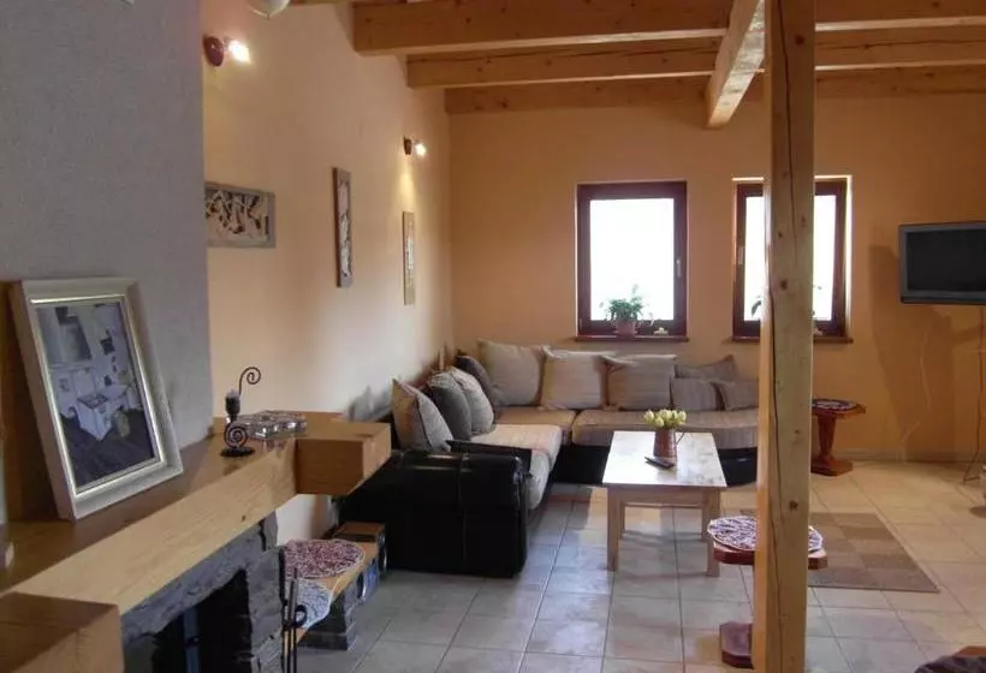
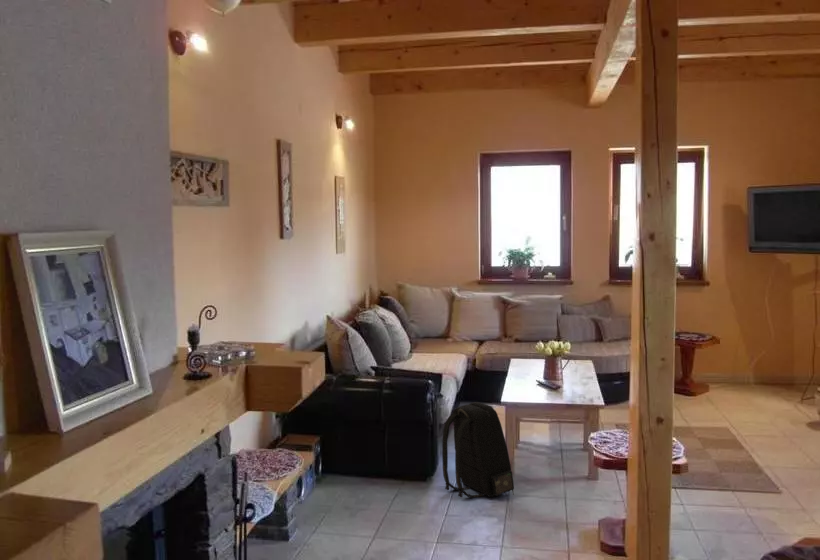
+ backpack [441,401,515,499]
